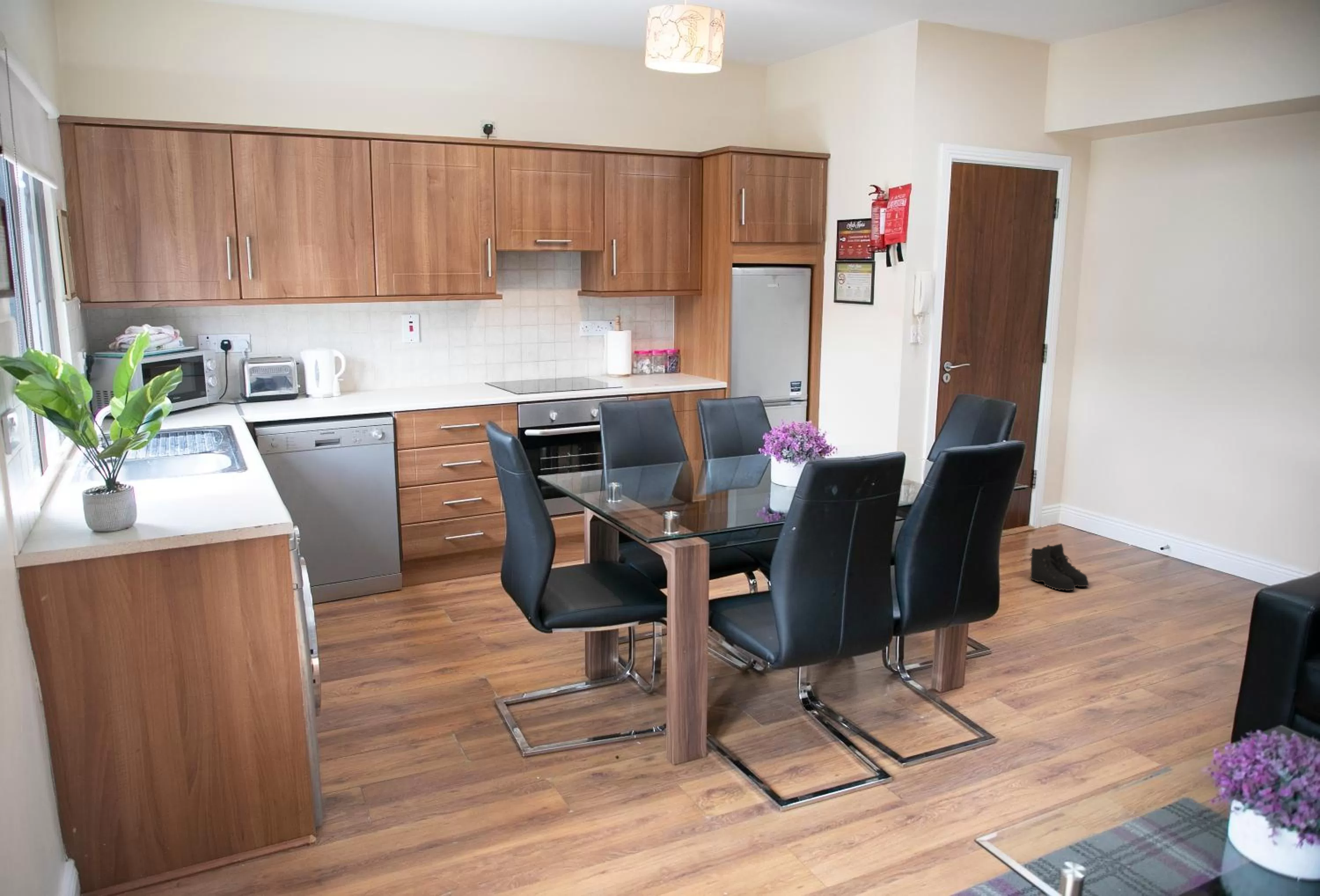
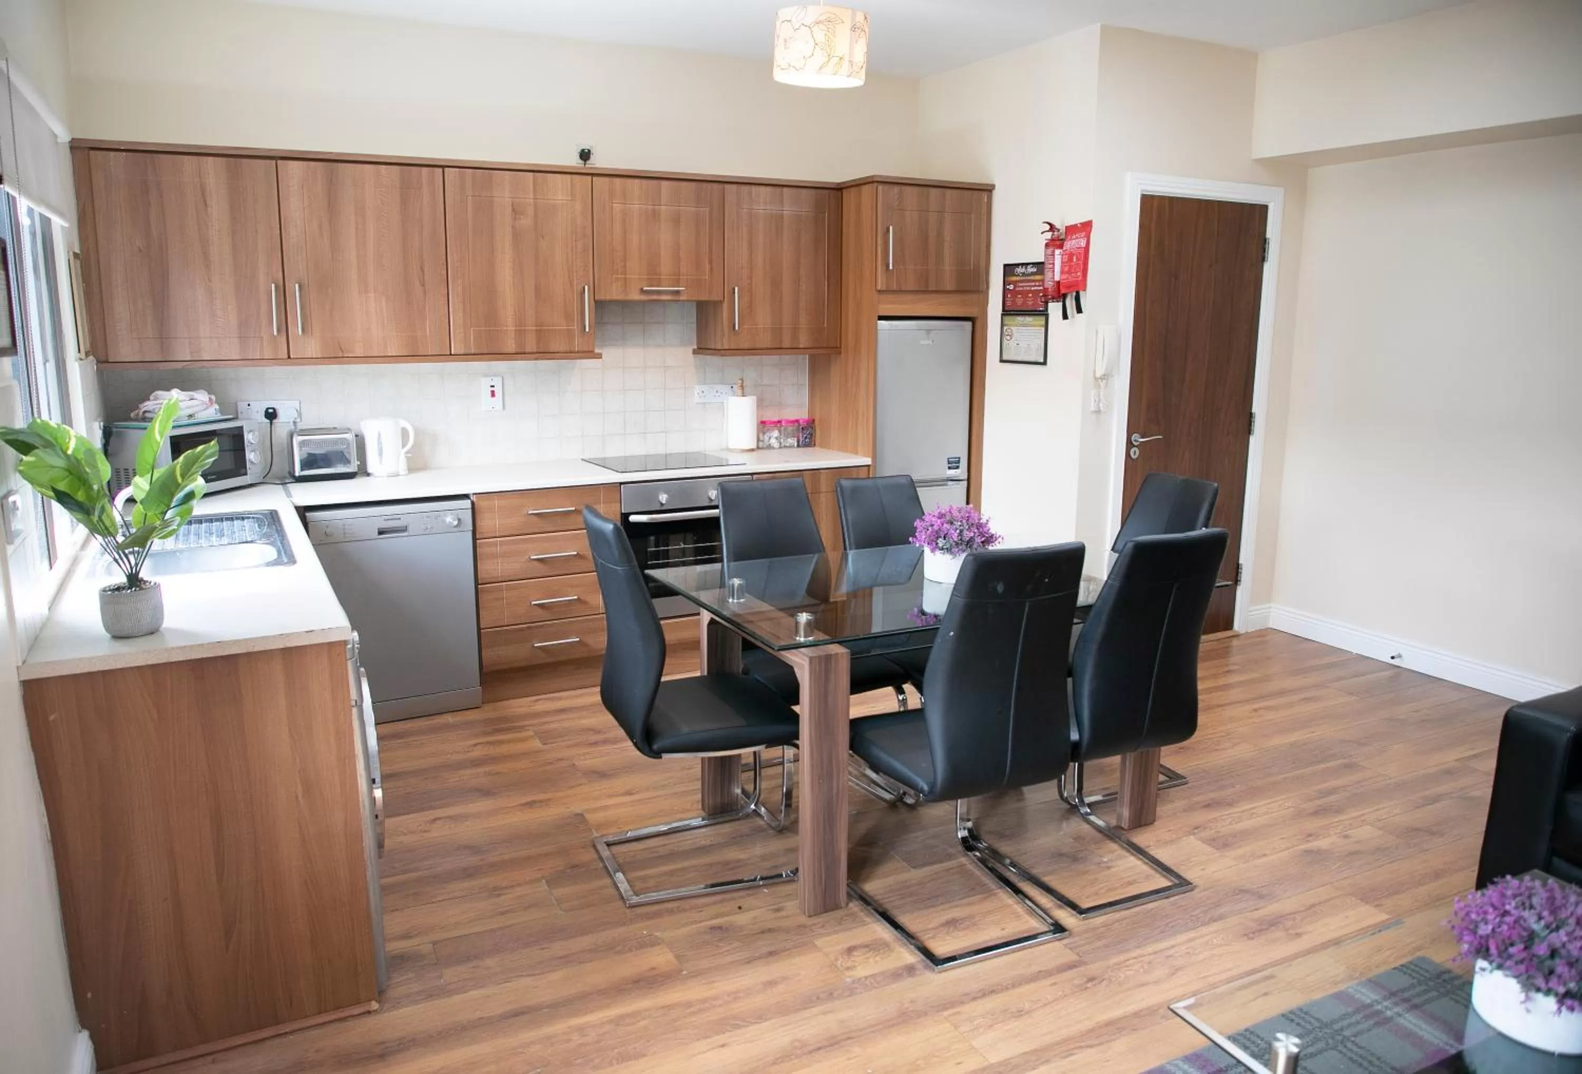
- boots [1029,543,1089,591]
